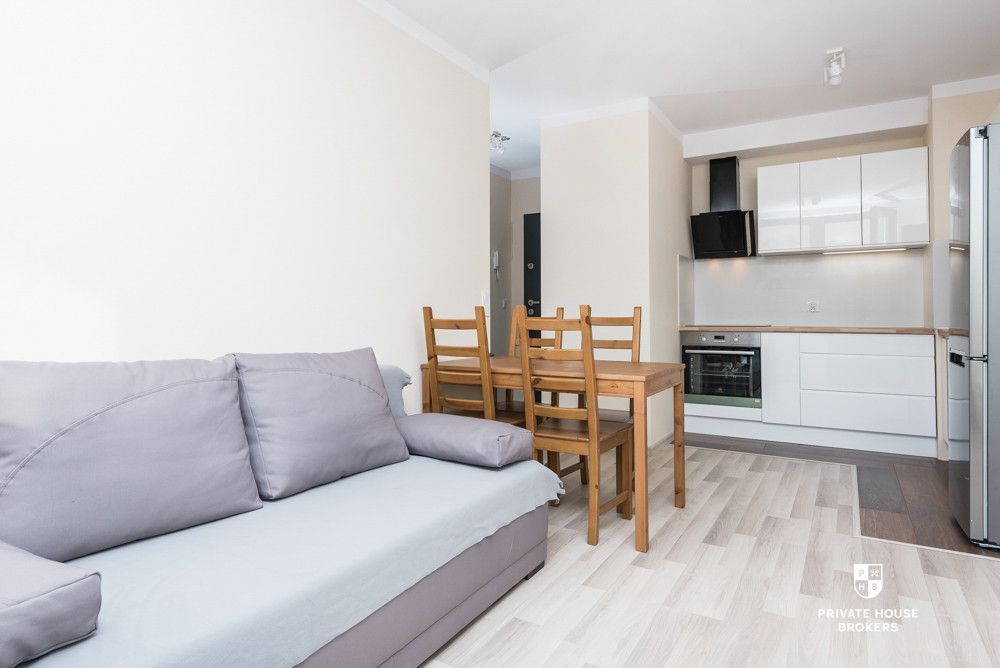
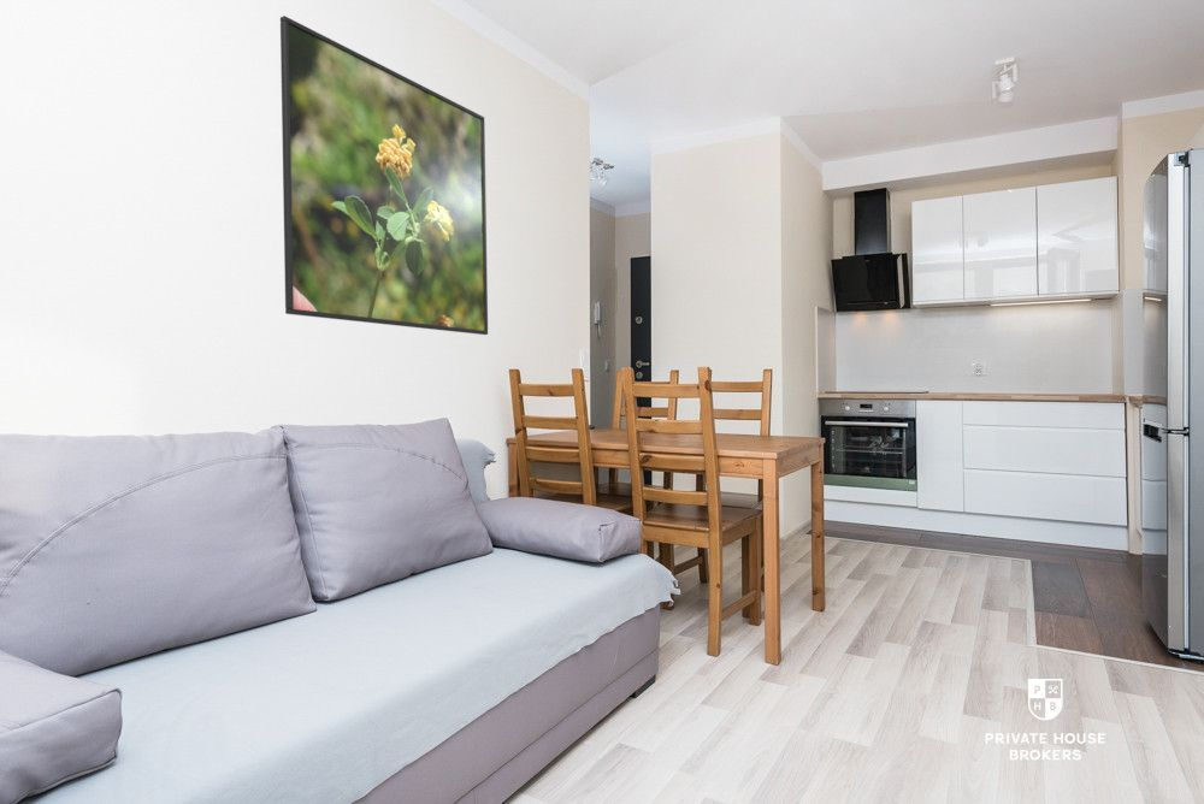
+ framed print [279,14,489,336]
